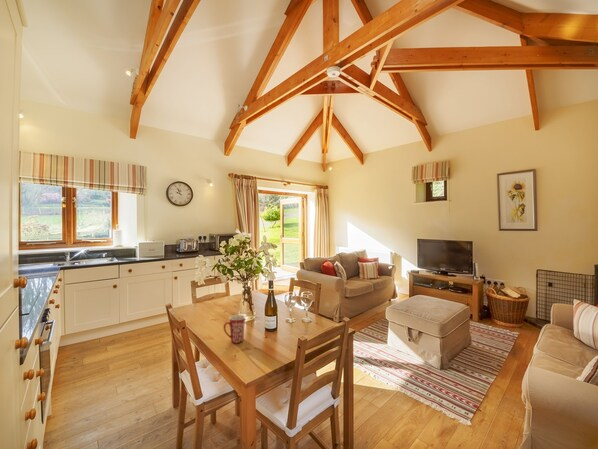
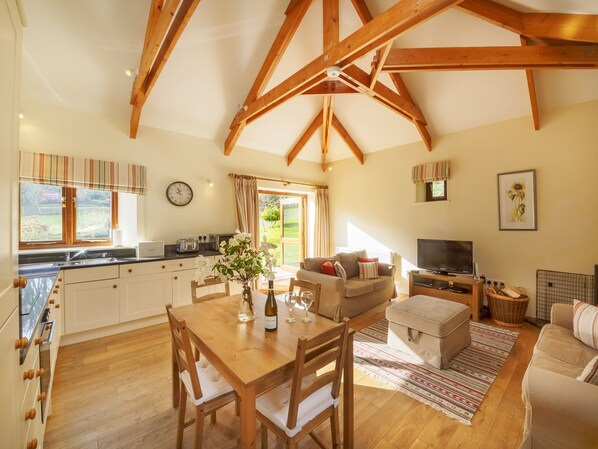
- mug [222,314,246,344]
